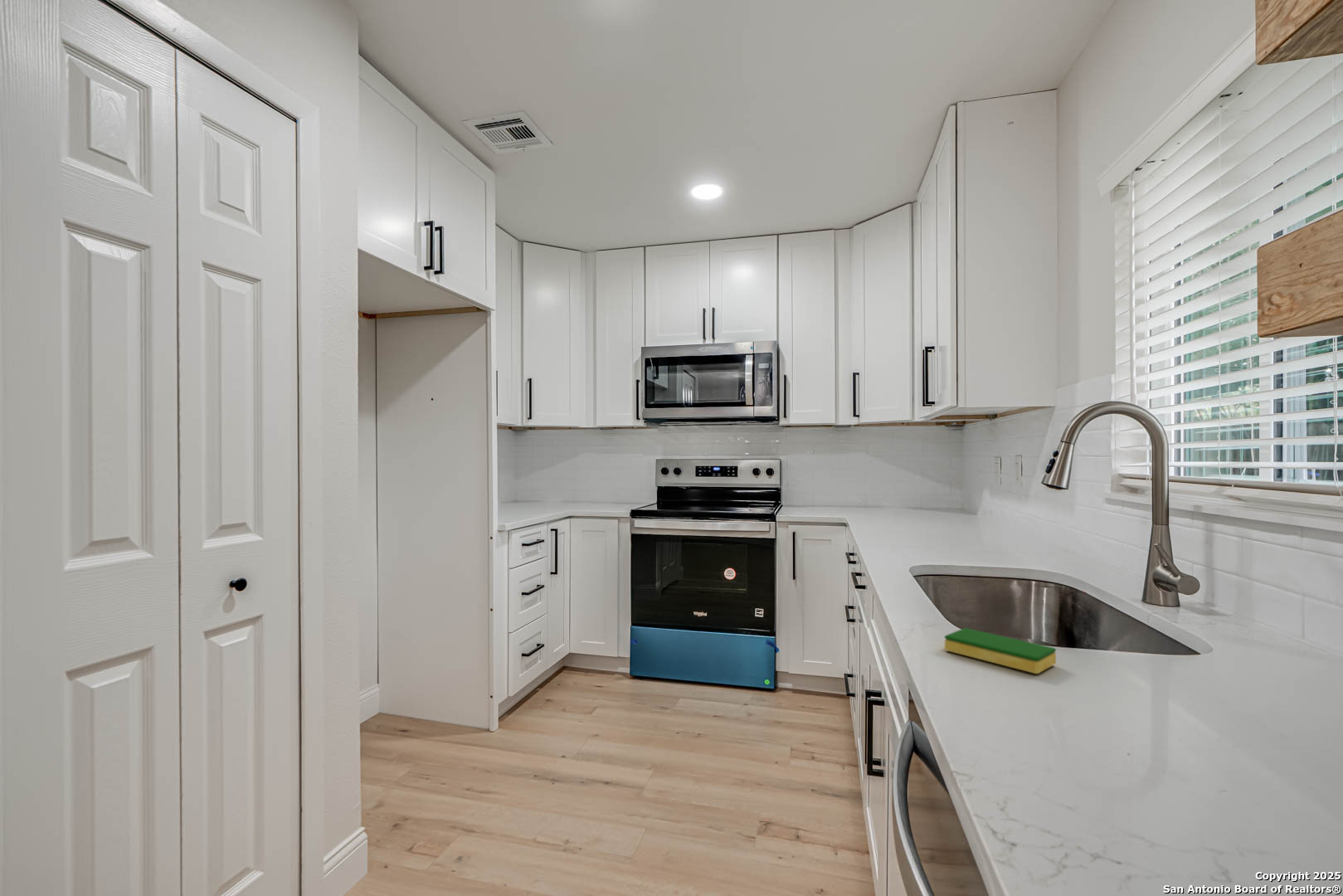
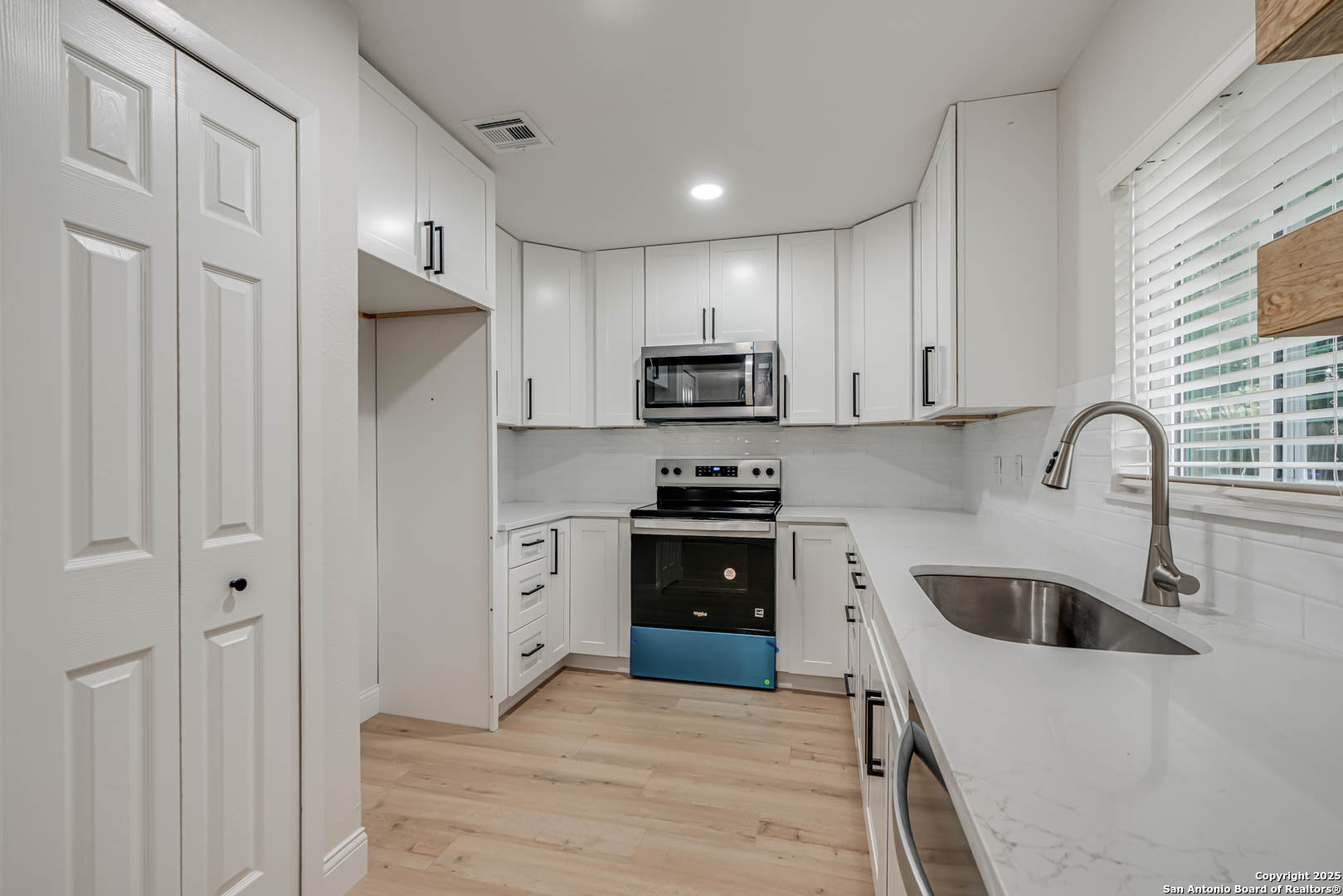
- dish sponge [944,627,1057,674]
